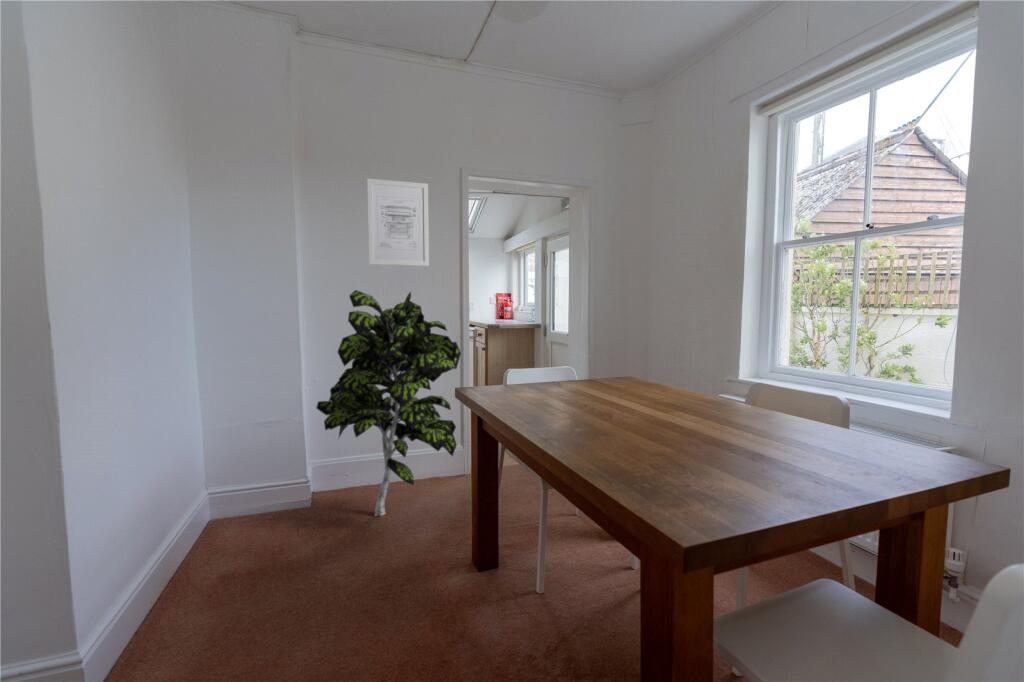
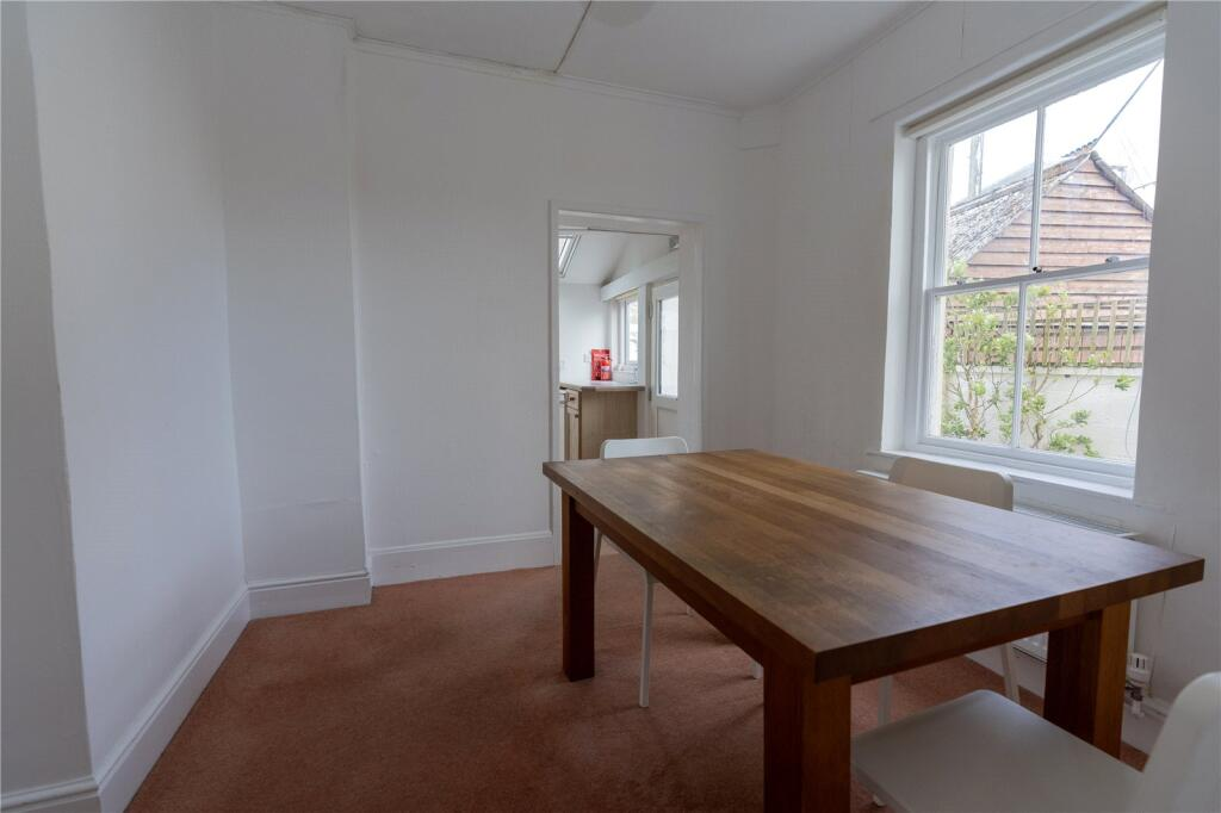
- indoor plant [315,289,462,518]
- wall art [366,177,430,267]
